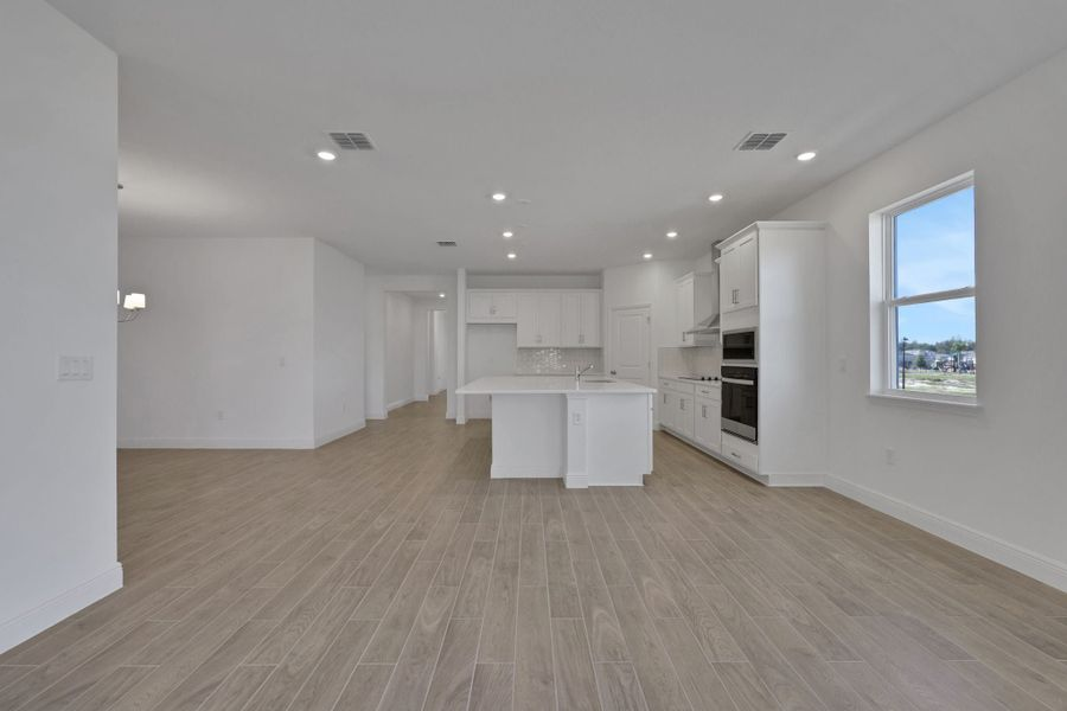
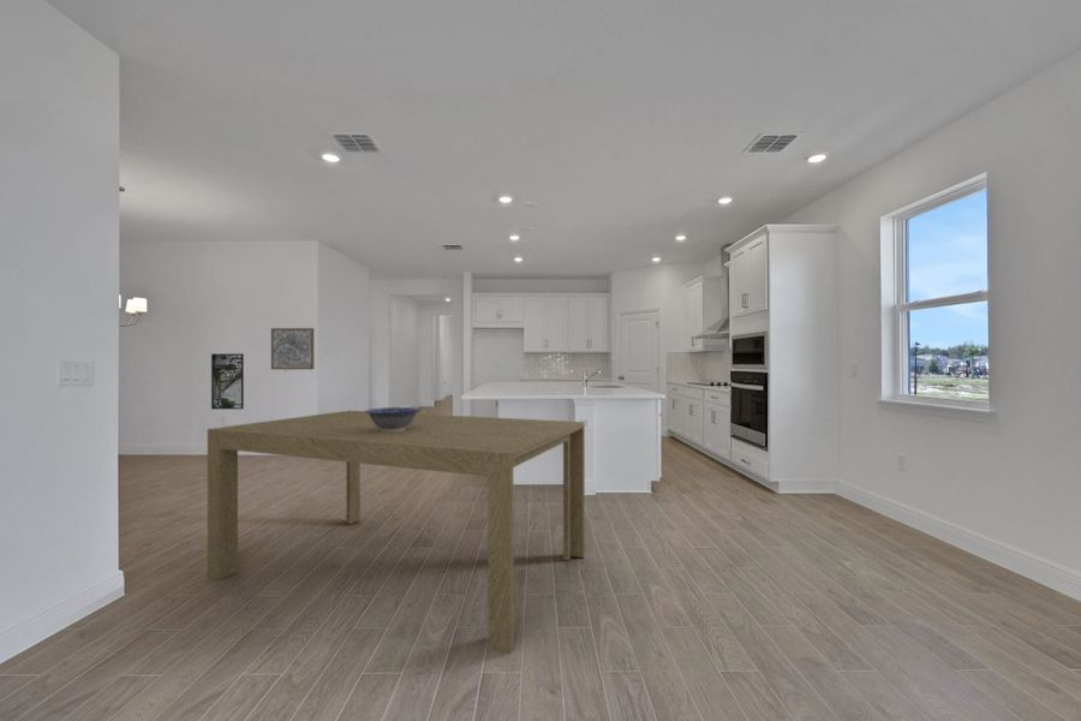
+ wall art [270,327,315,370]
+ decorative bowl [364,406,422,431]
+ dining table [207,410,586,655]
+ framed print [210,352,245,410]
